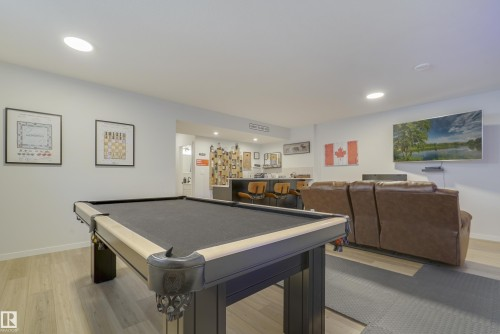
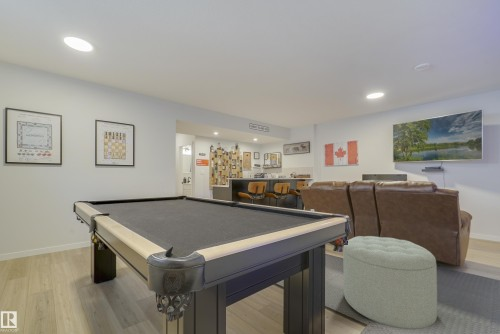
+ ottoman [342,235,438,330]
